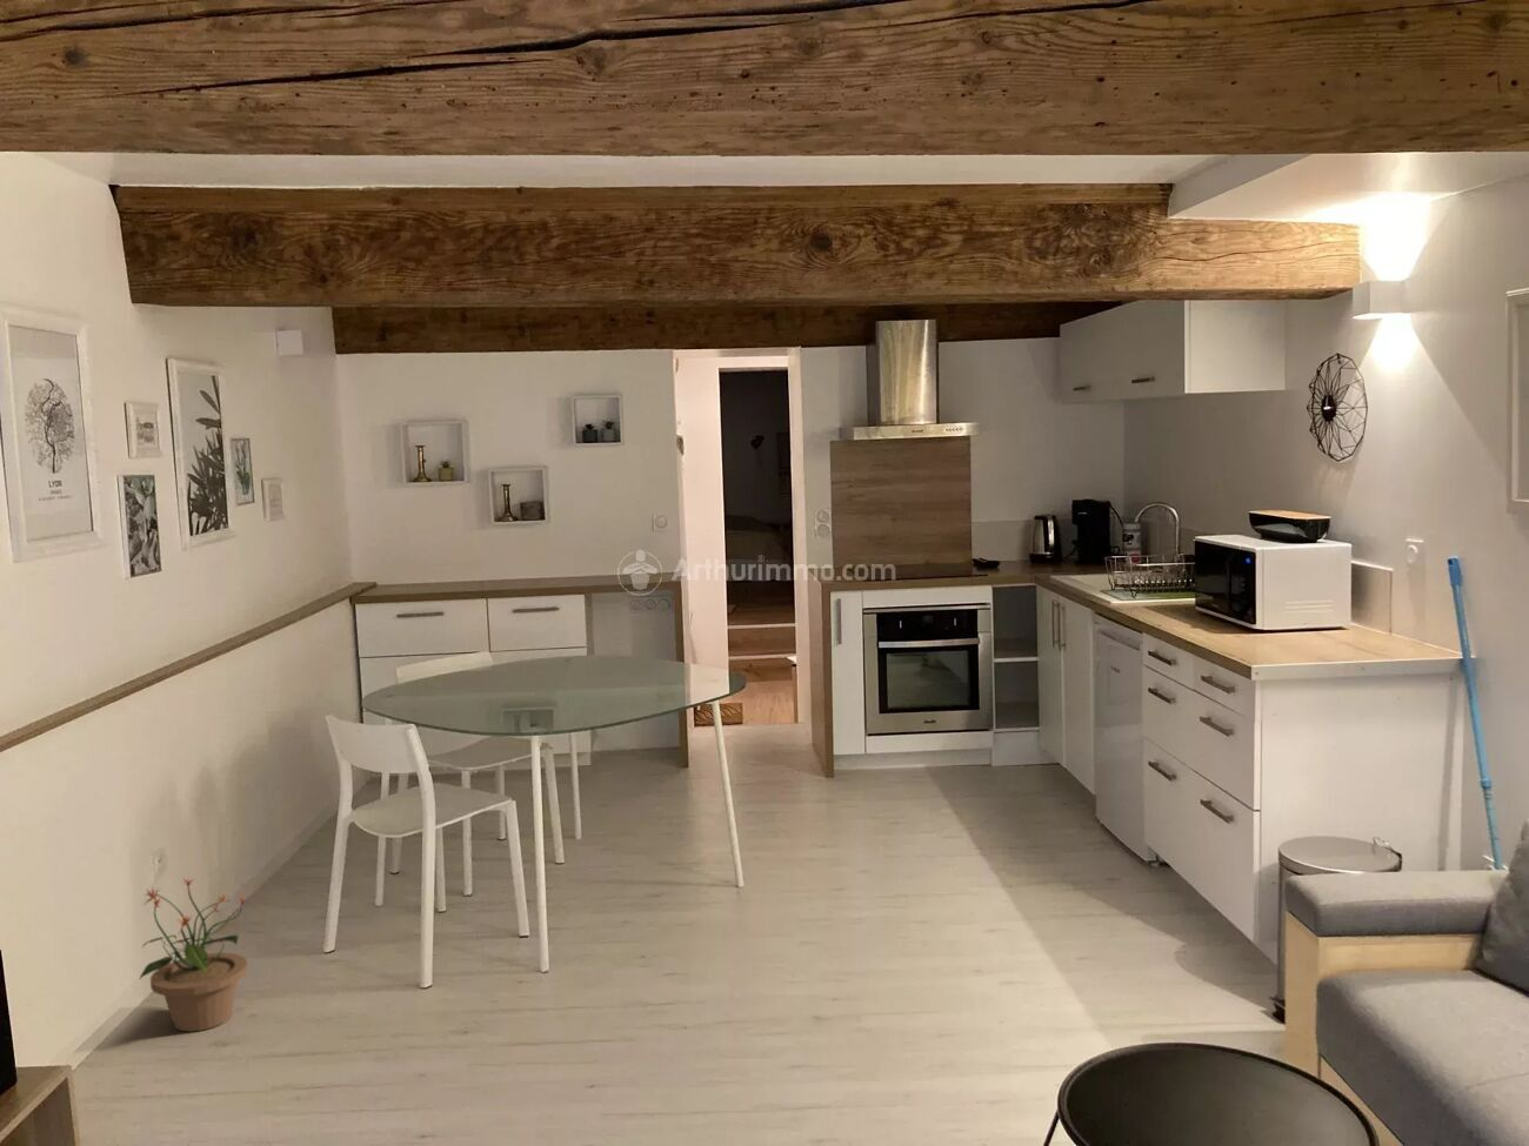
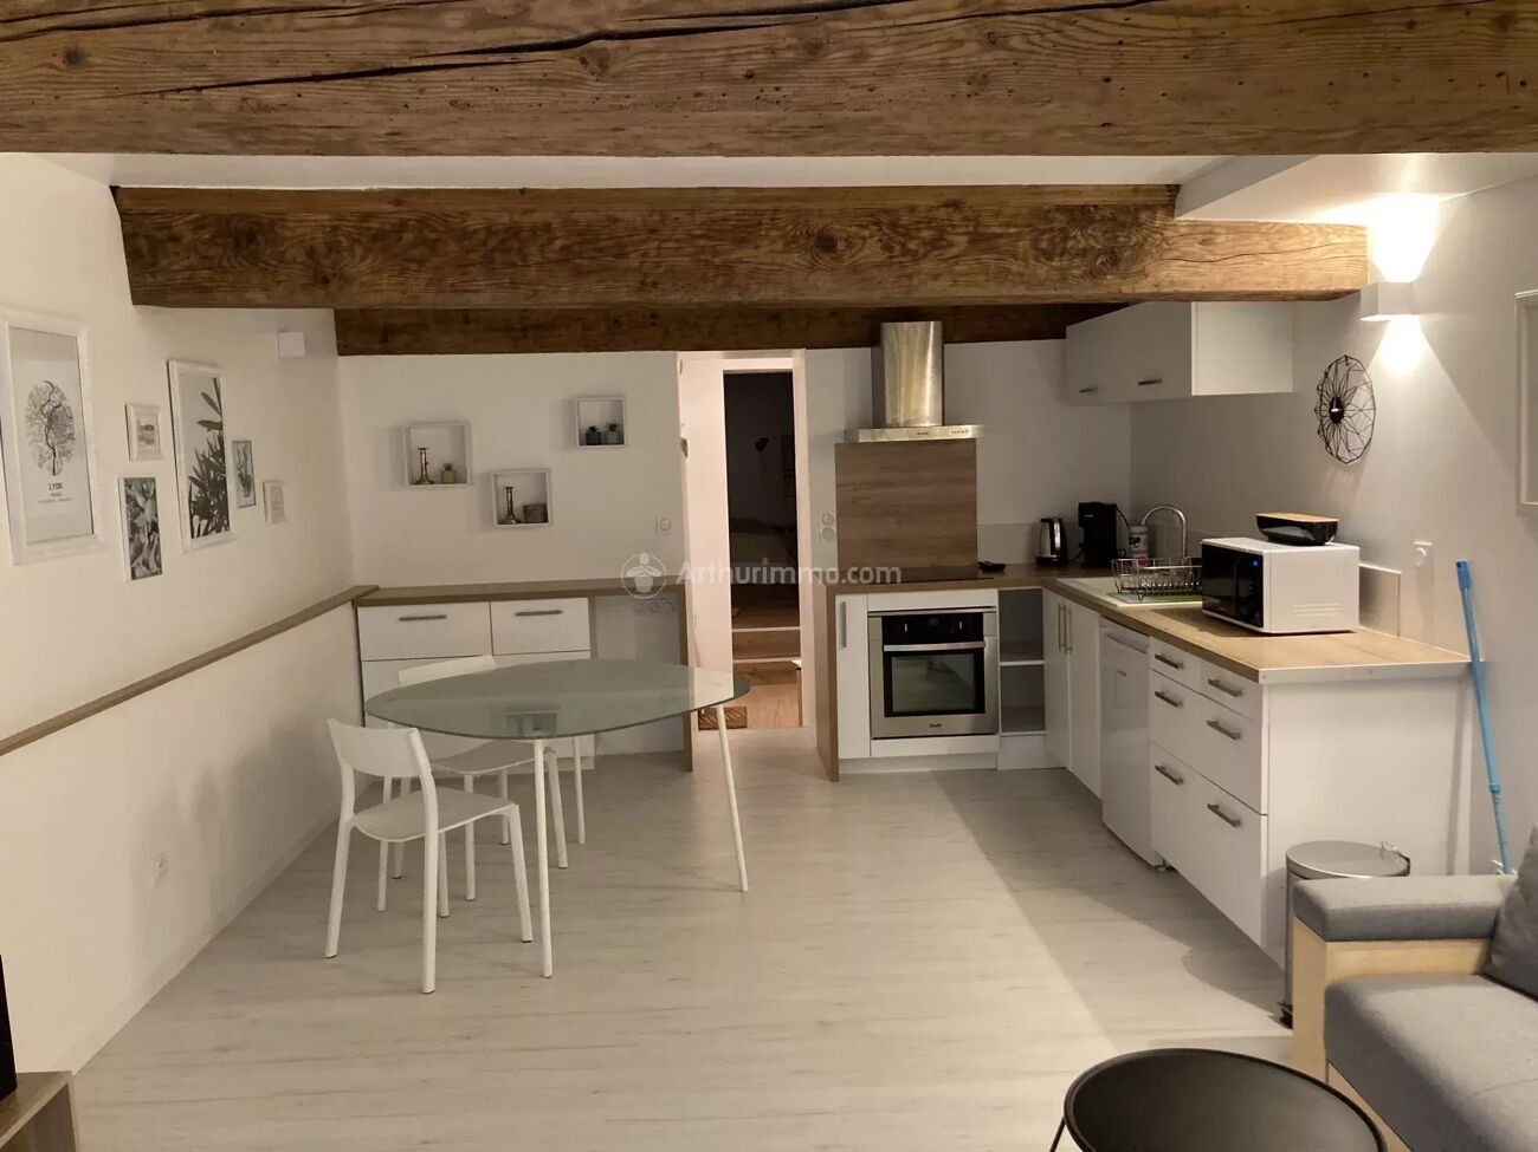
- potted plant [138,875,252,1032]
